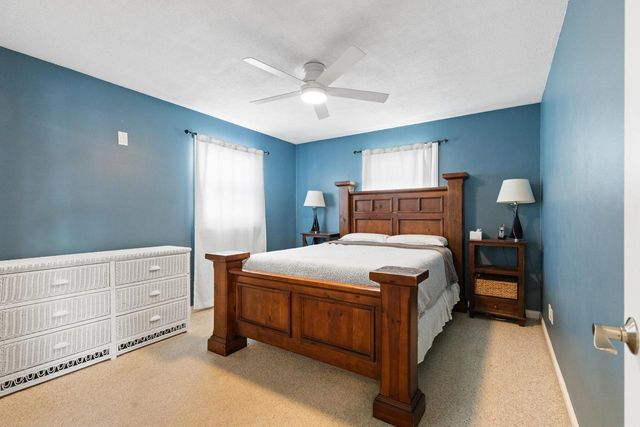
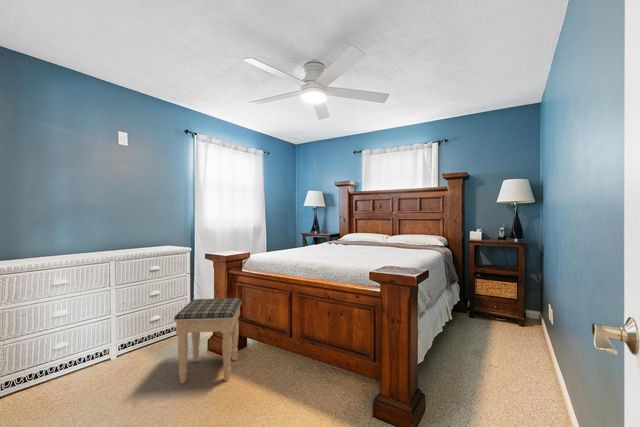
+ footstool [173,297,242,384]
